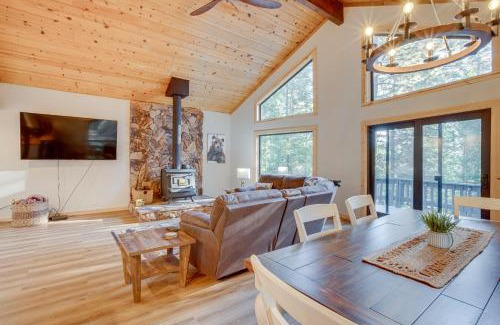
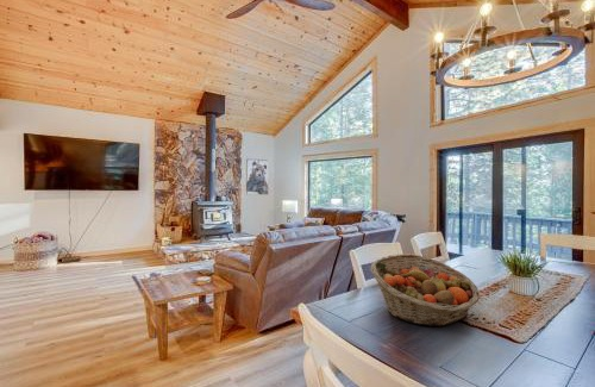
+ fruit basket [369,254,481,327]
